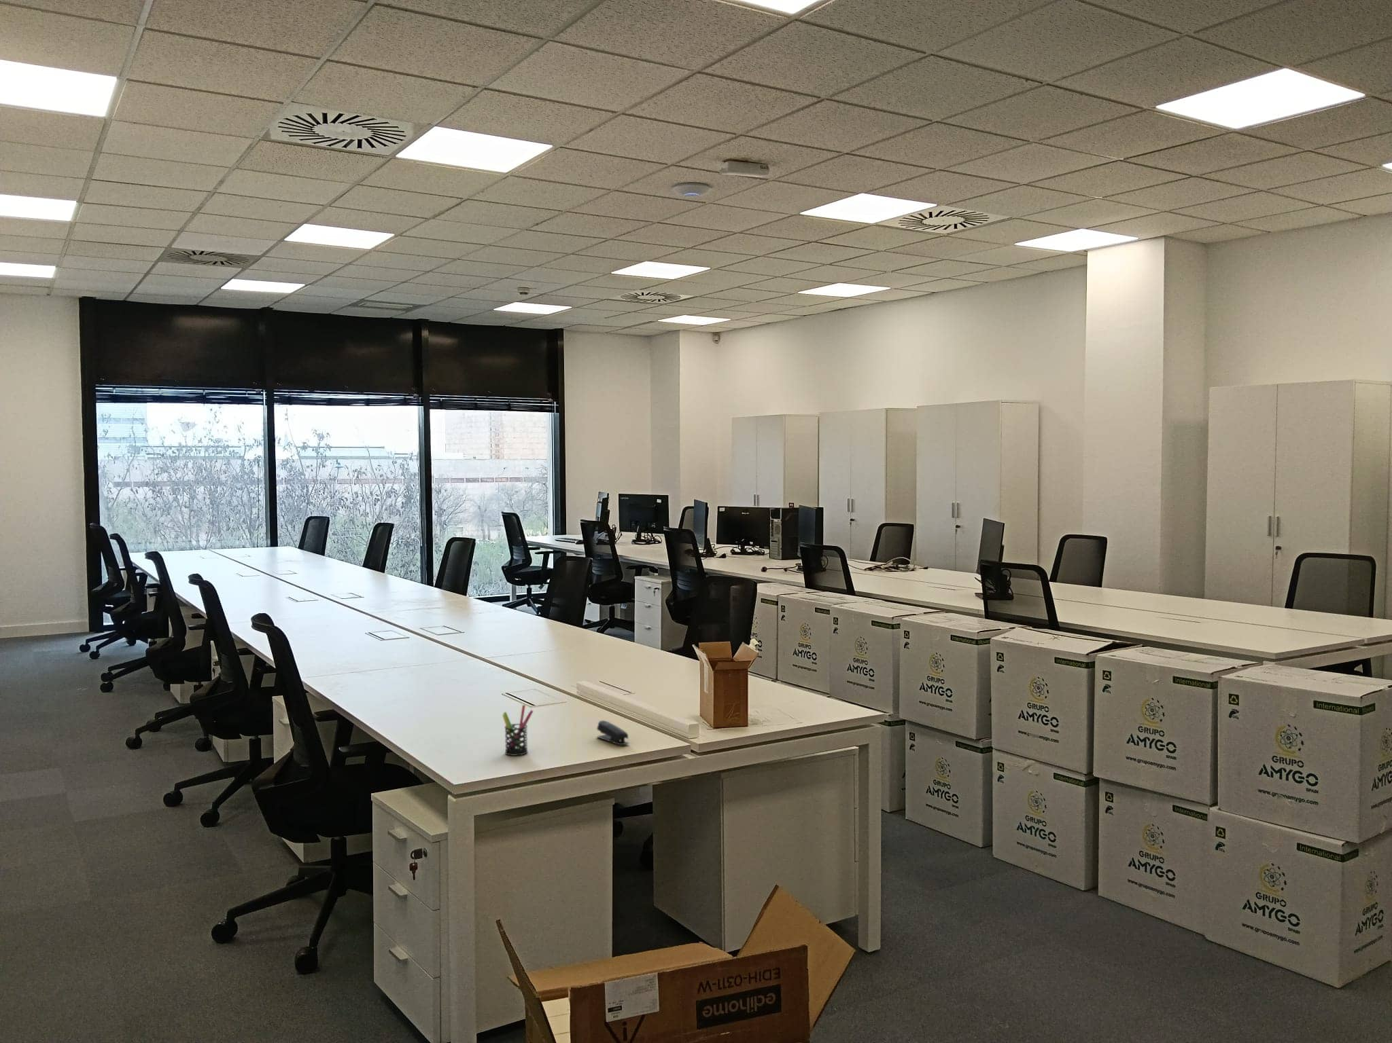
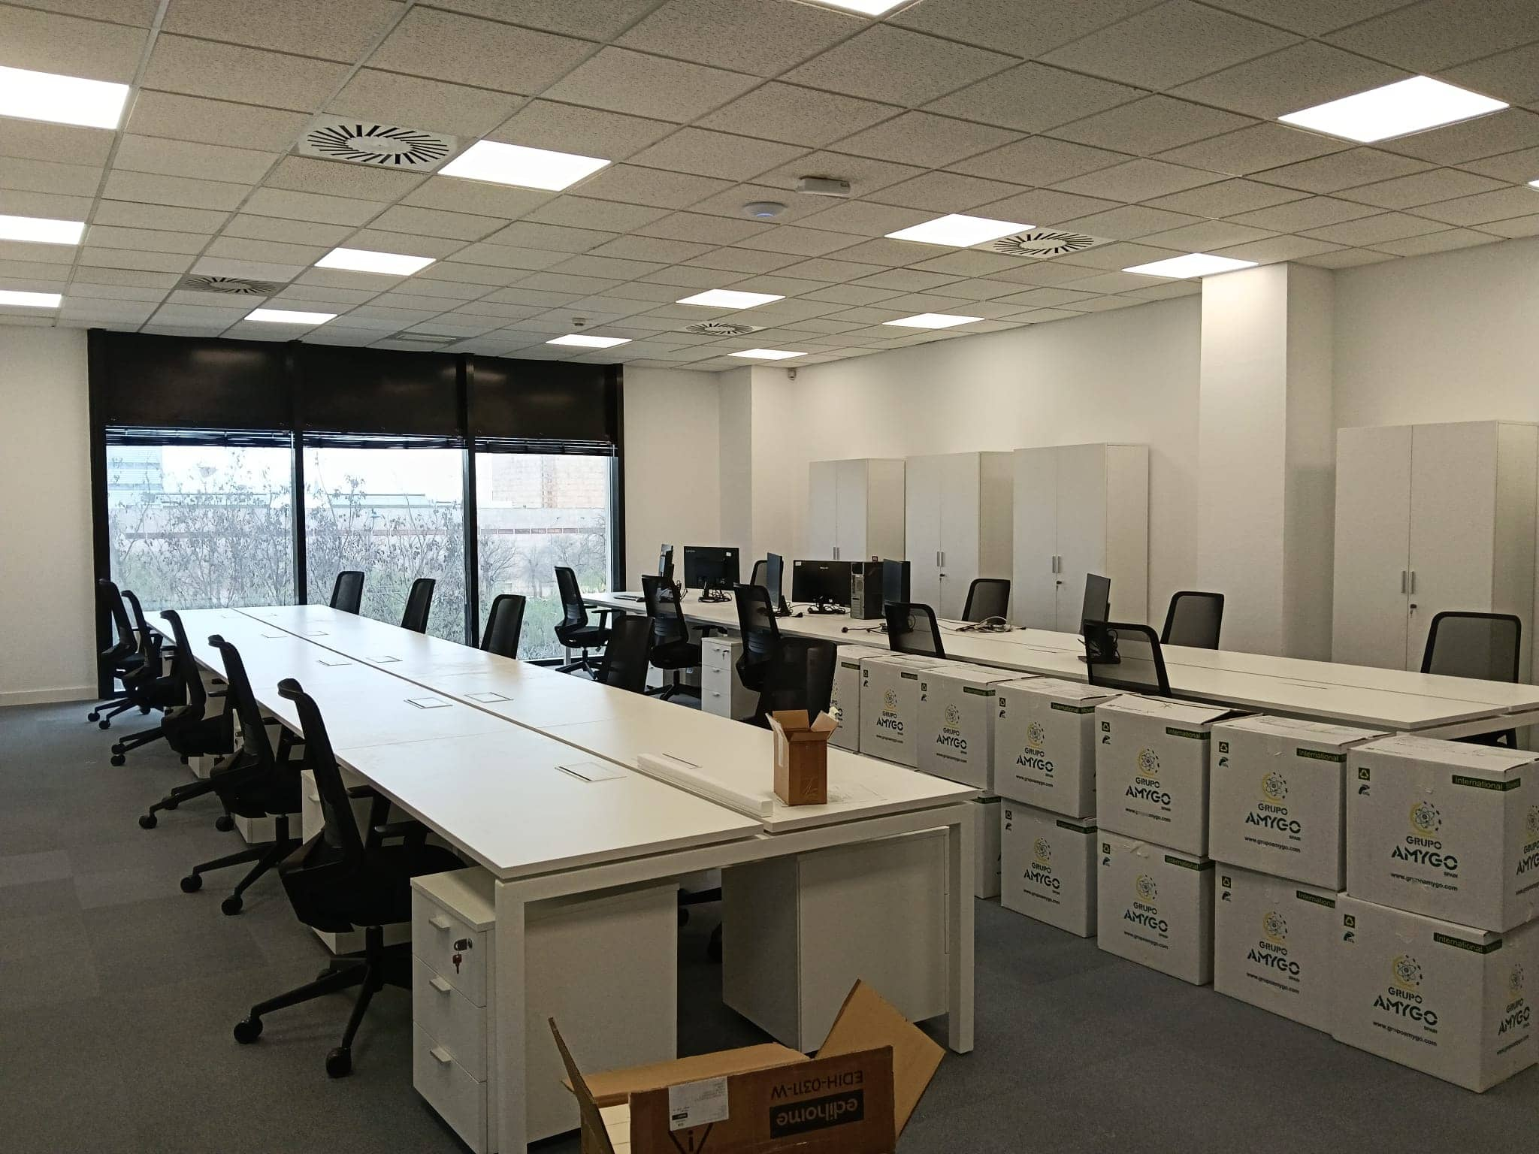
- pen holder [502,704,534,756]
- stapler [596,720,629,746]
